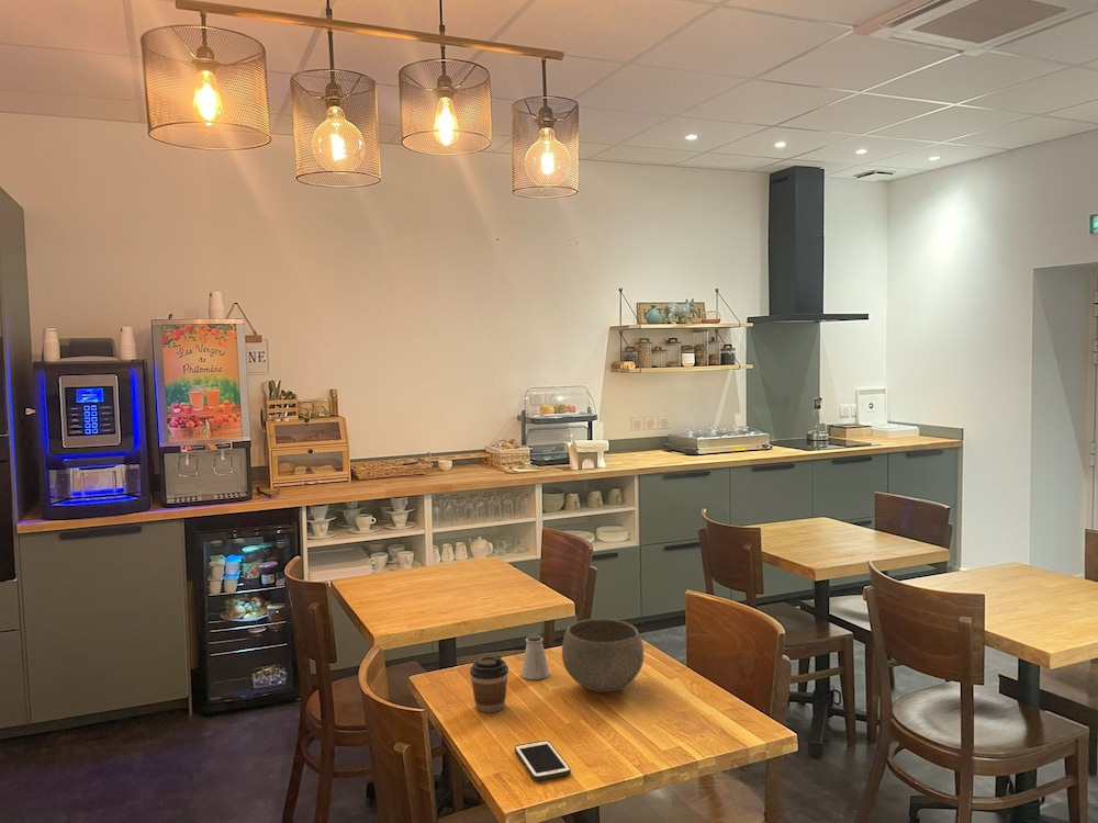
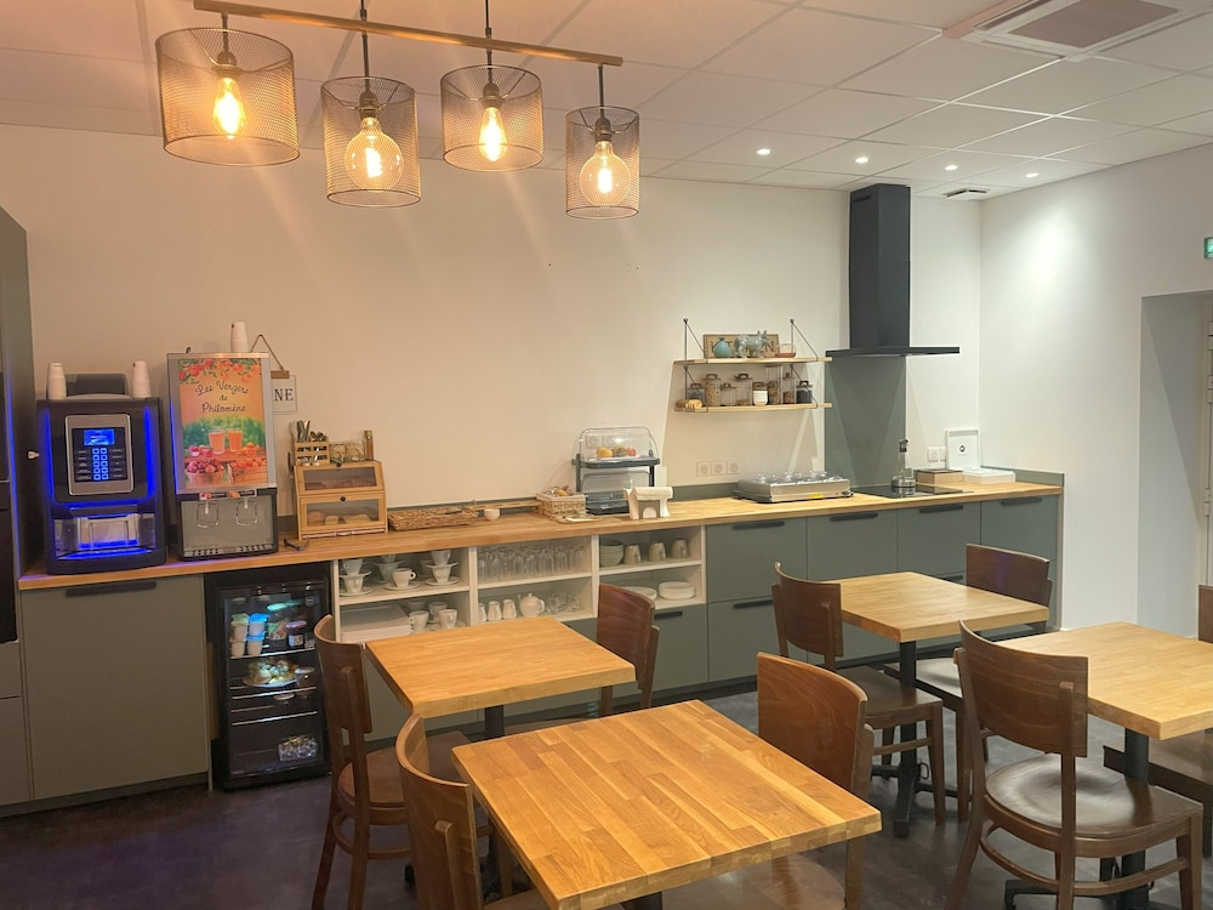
- bowl [561,618,645,694]
- coffee cup [469,654,509,713]
- cell phone [514,740,572,781]
- saltshaker [520,633,550,680]
